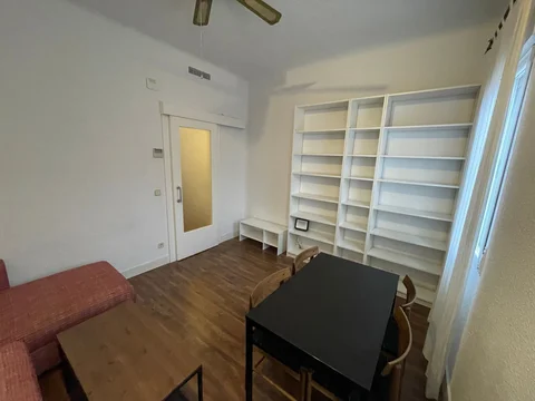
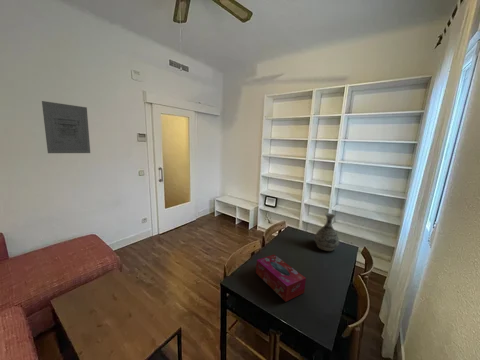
+ tissue box [255,254,307,303]
+ vase [313,212,340,252]
+ wall art [41,100,91,154]
